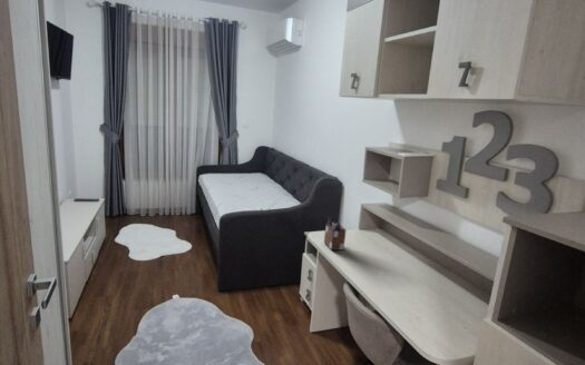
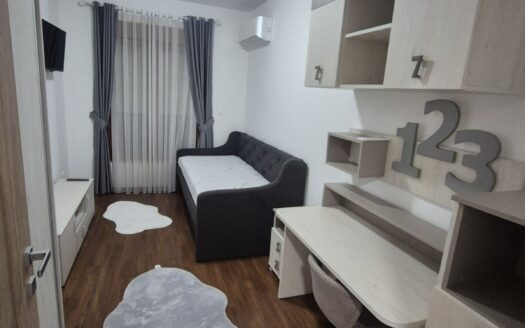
- desk organizer [323,216,348,251]
